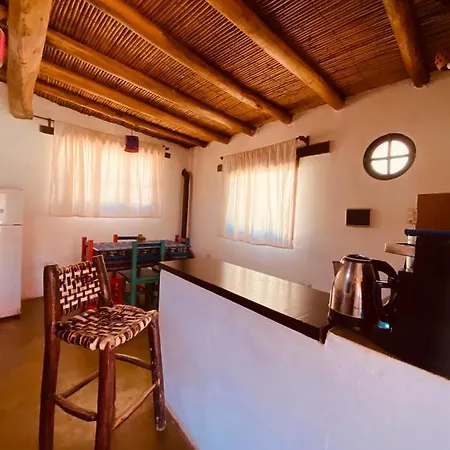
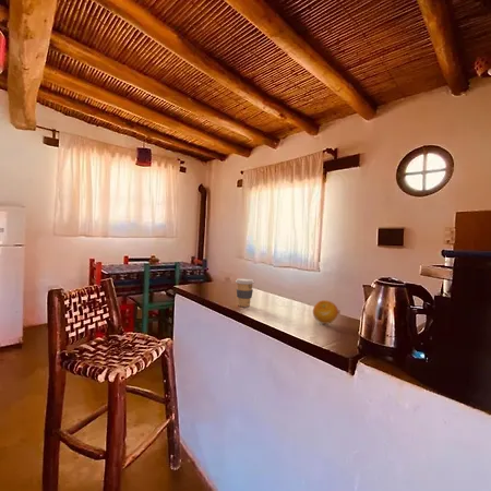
+ fruit [312,299,339,325]
+ coffee cup [235,277,255,308]
